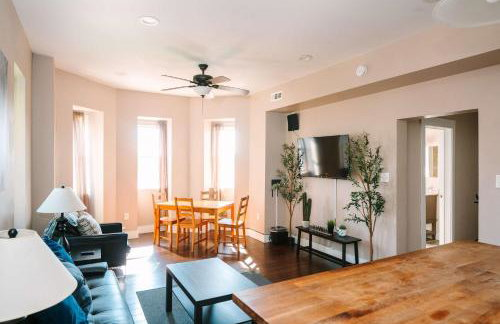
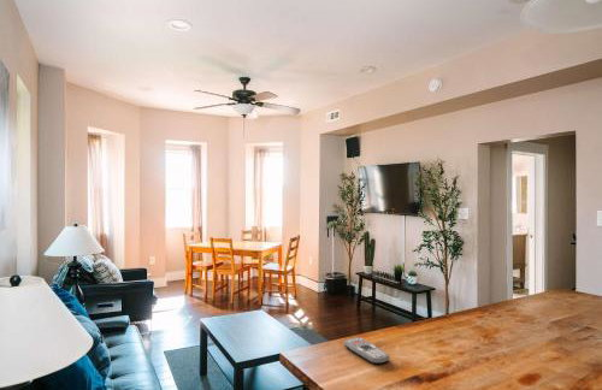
+ remote control [343,336,390,365]
